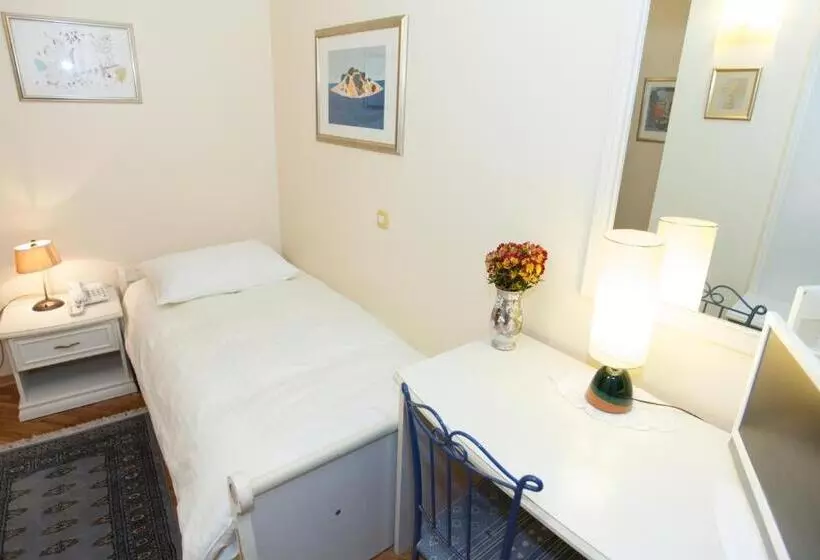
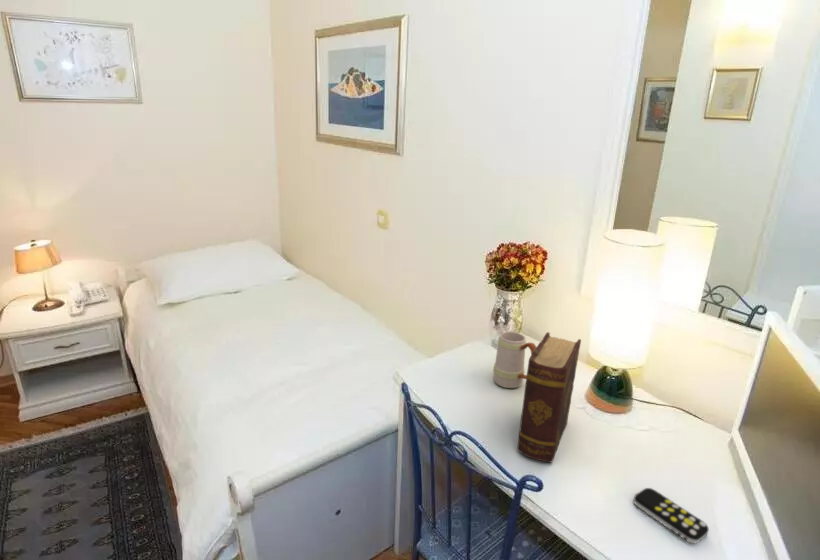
+ diary [516,331,582,463]
+ remote control [633,487,710,545]
+ mug [492,331,537,389]
